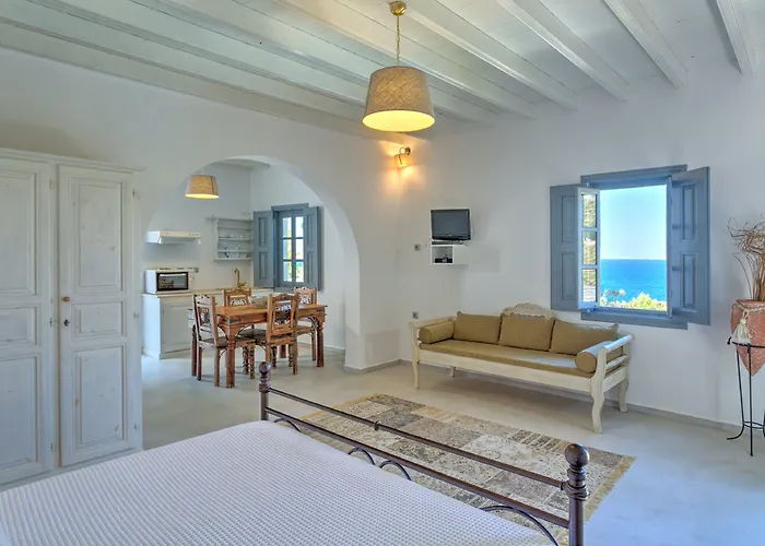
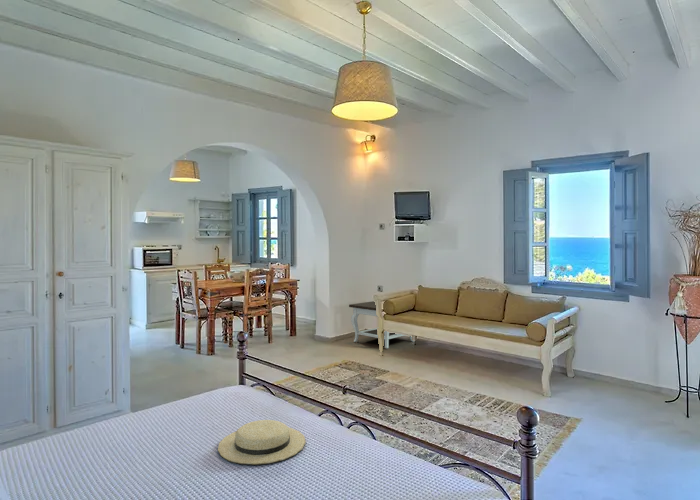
+ side table [348,300,415,349]
+ sunhat [217,419,306,466]
